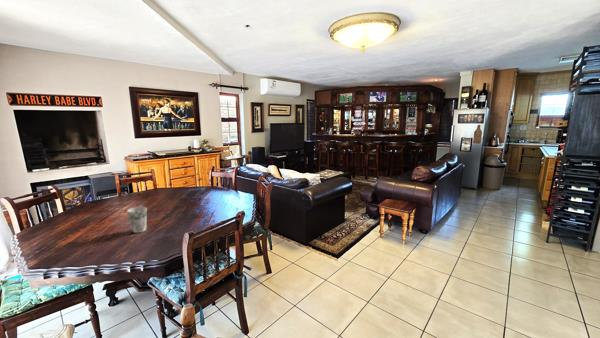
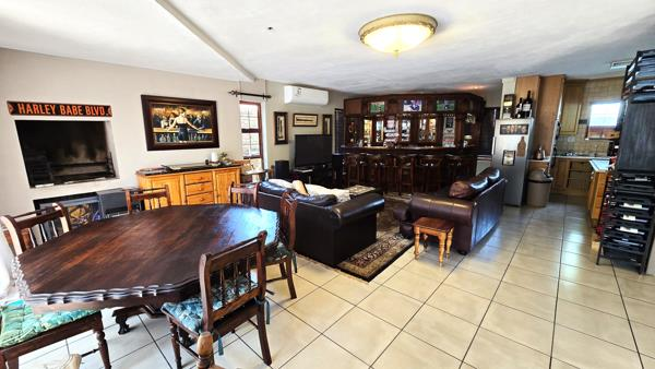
- cup [126,206,148,234]
